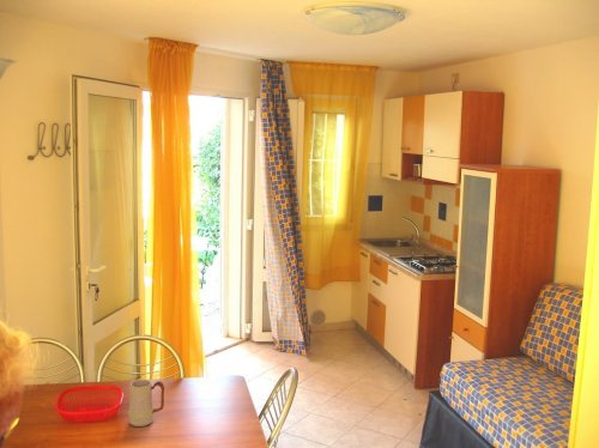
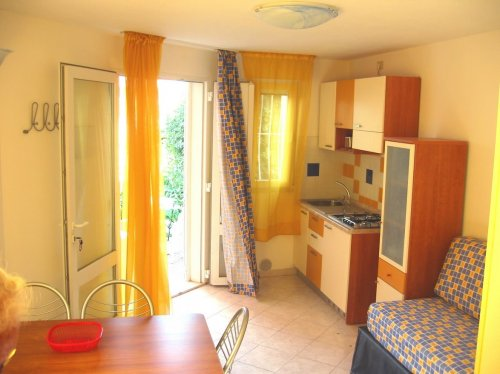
- mug [127,379,165,428]
